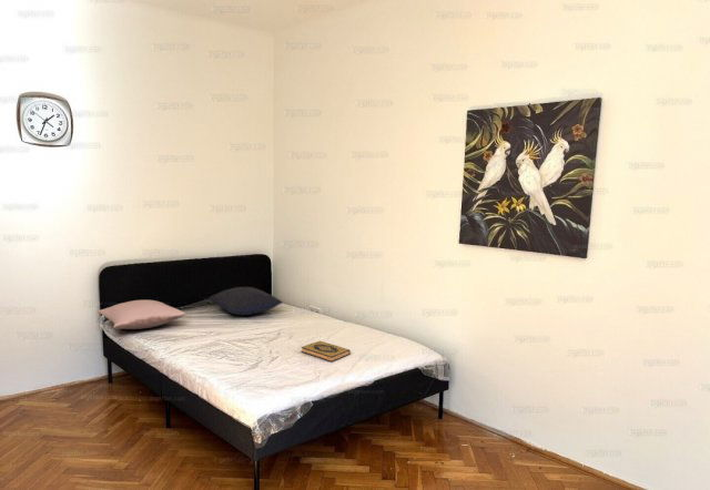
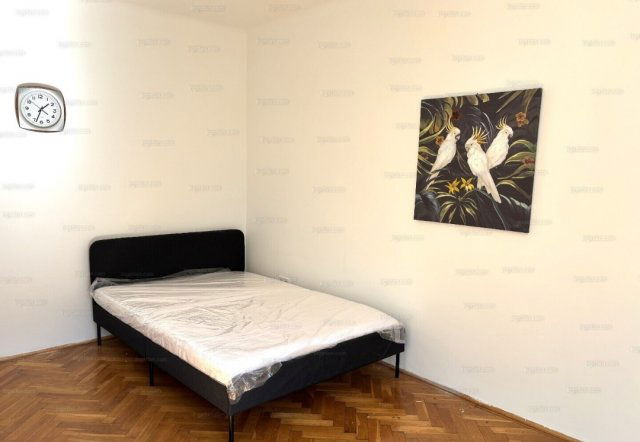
- hardback book [300,340,352,363]
- pillow [97,299,186,330]
- pillow [207,286,284,316]
